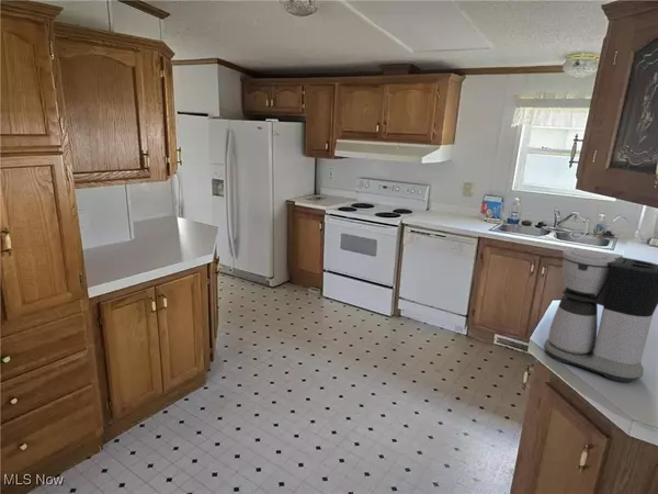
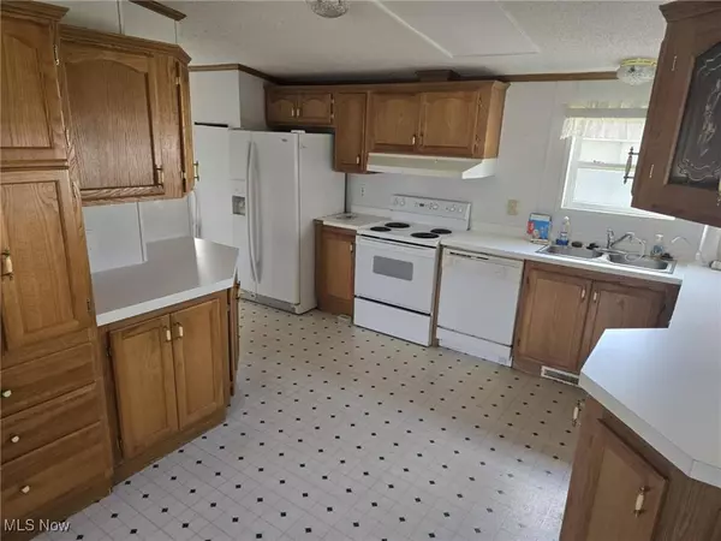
- coffee maker [543,248,658,383]
